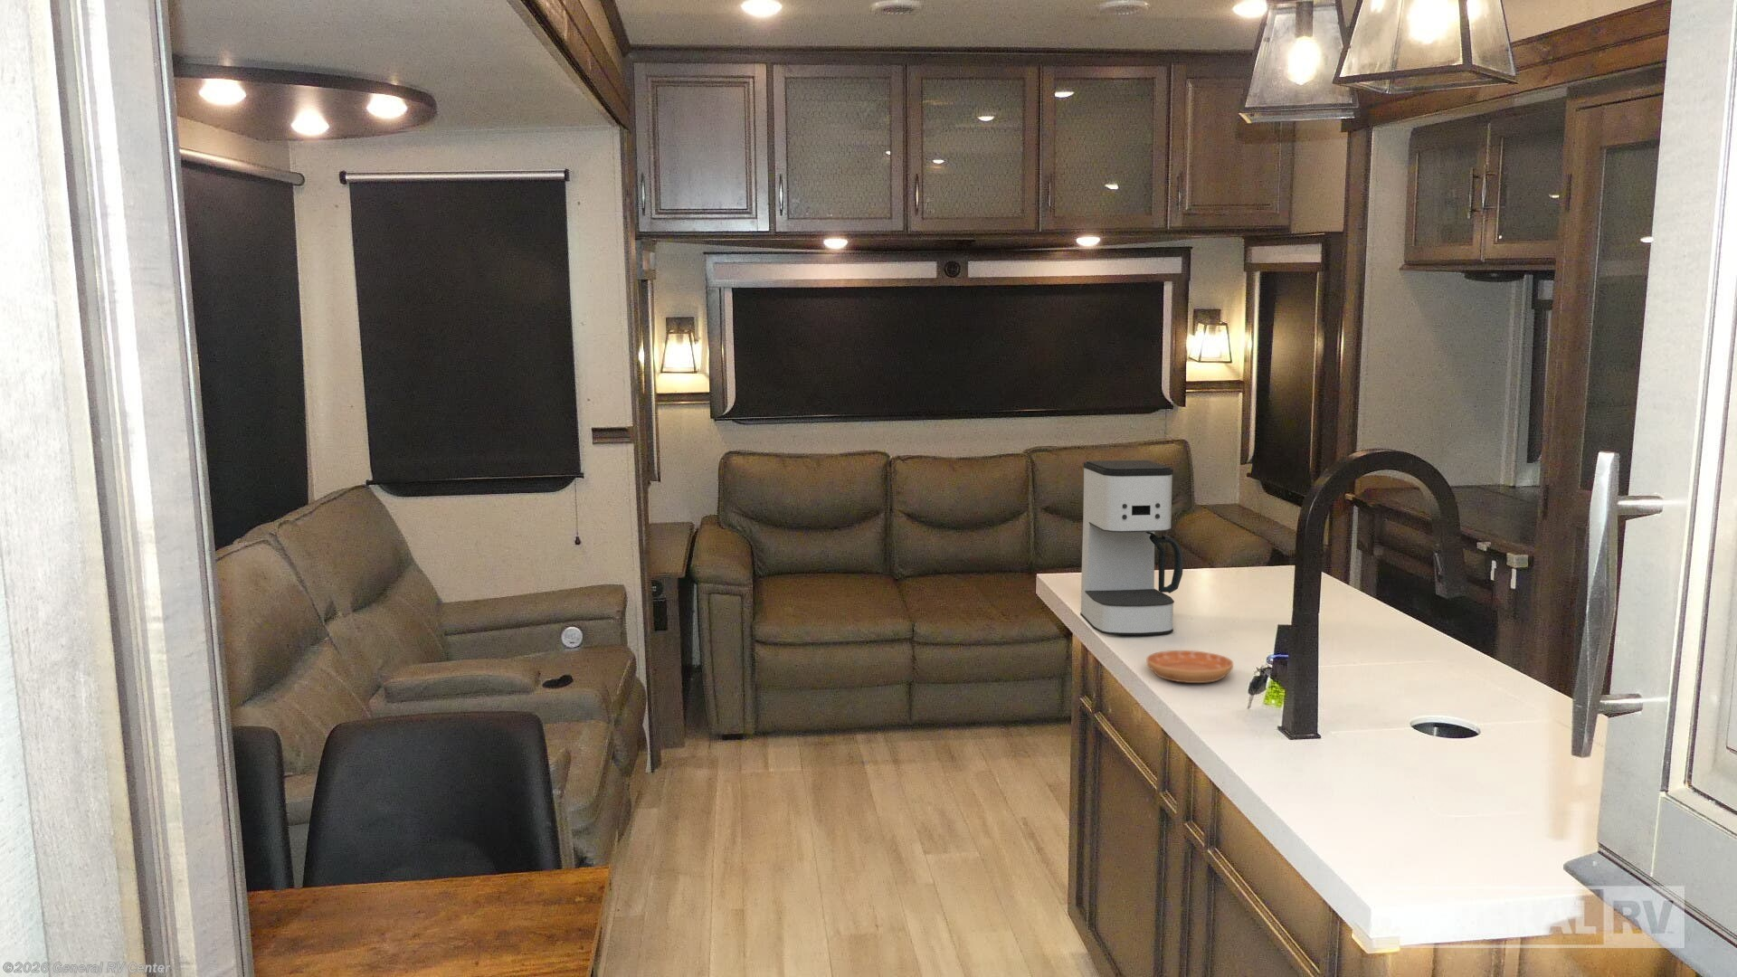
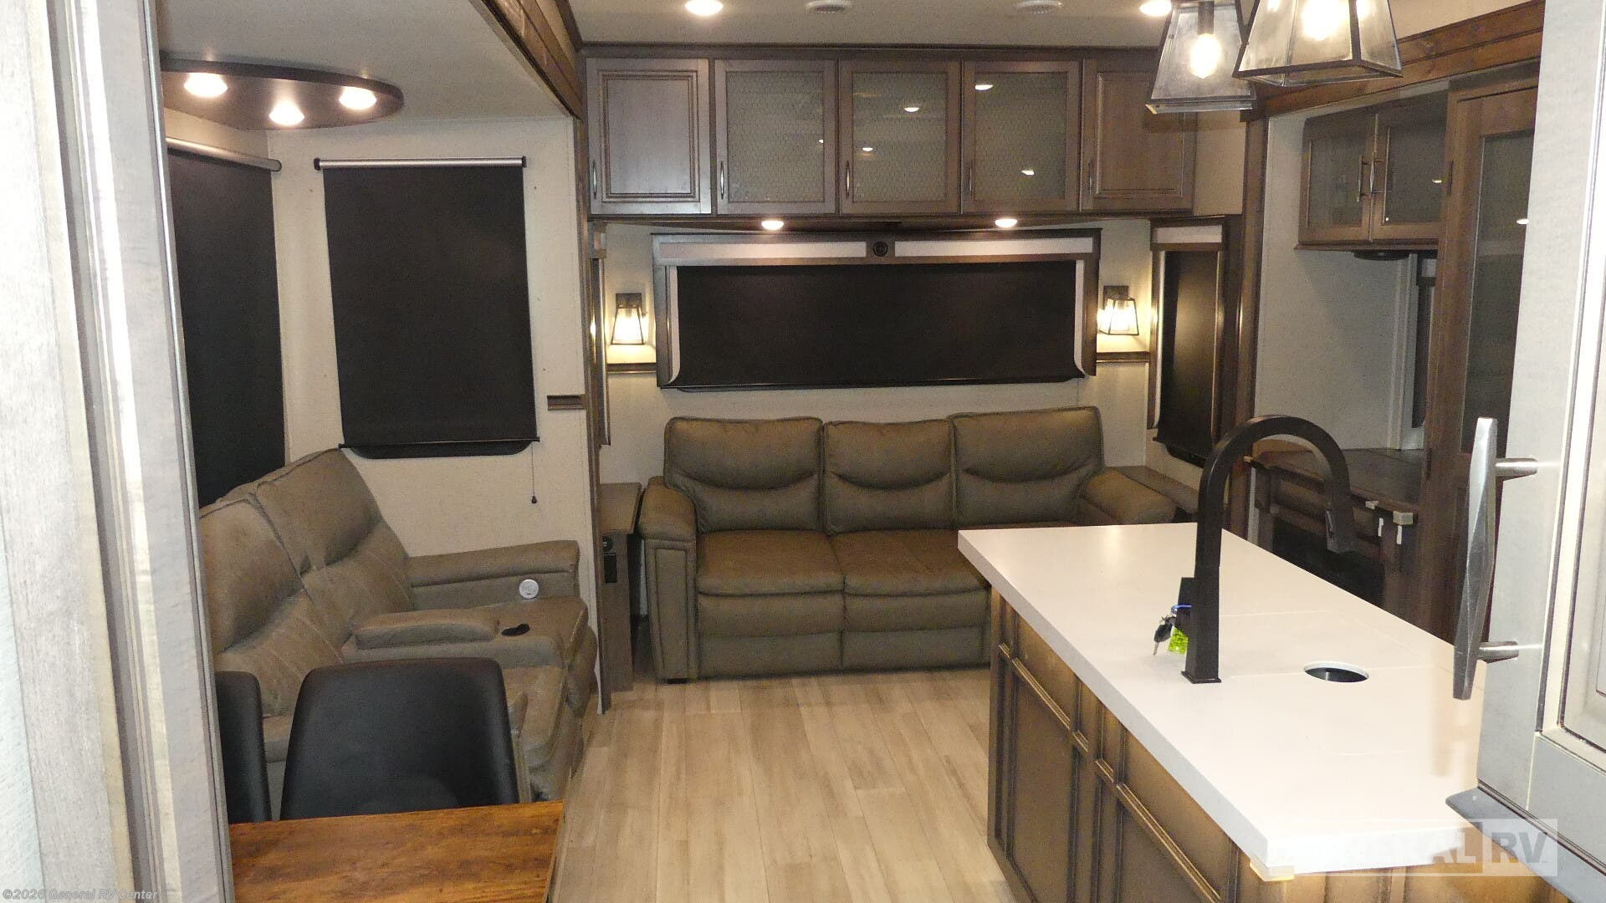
- coffee maker [1080,459,1185,636]
- saucer [1145,649,1234,684]
